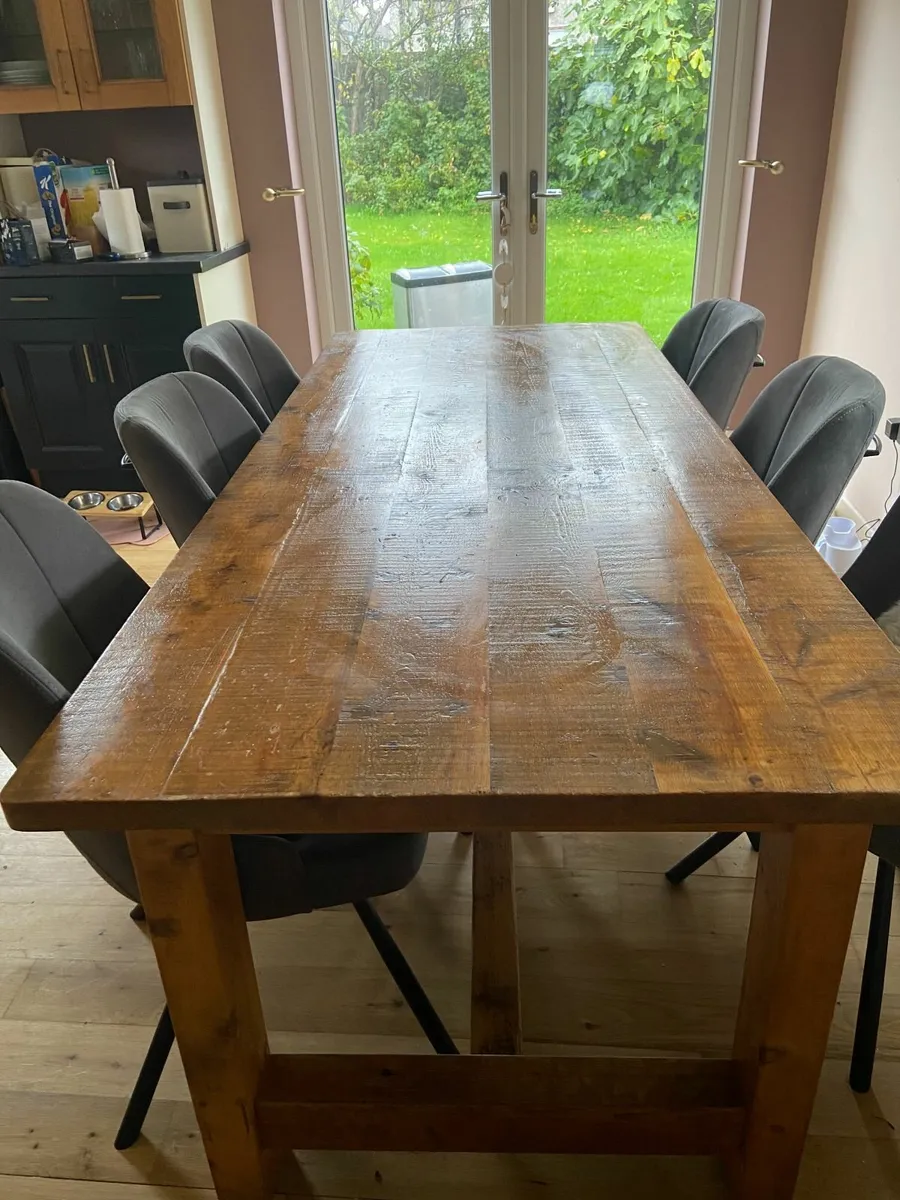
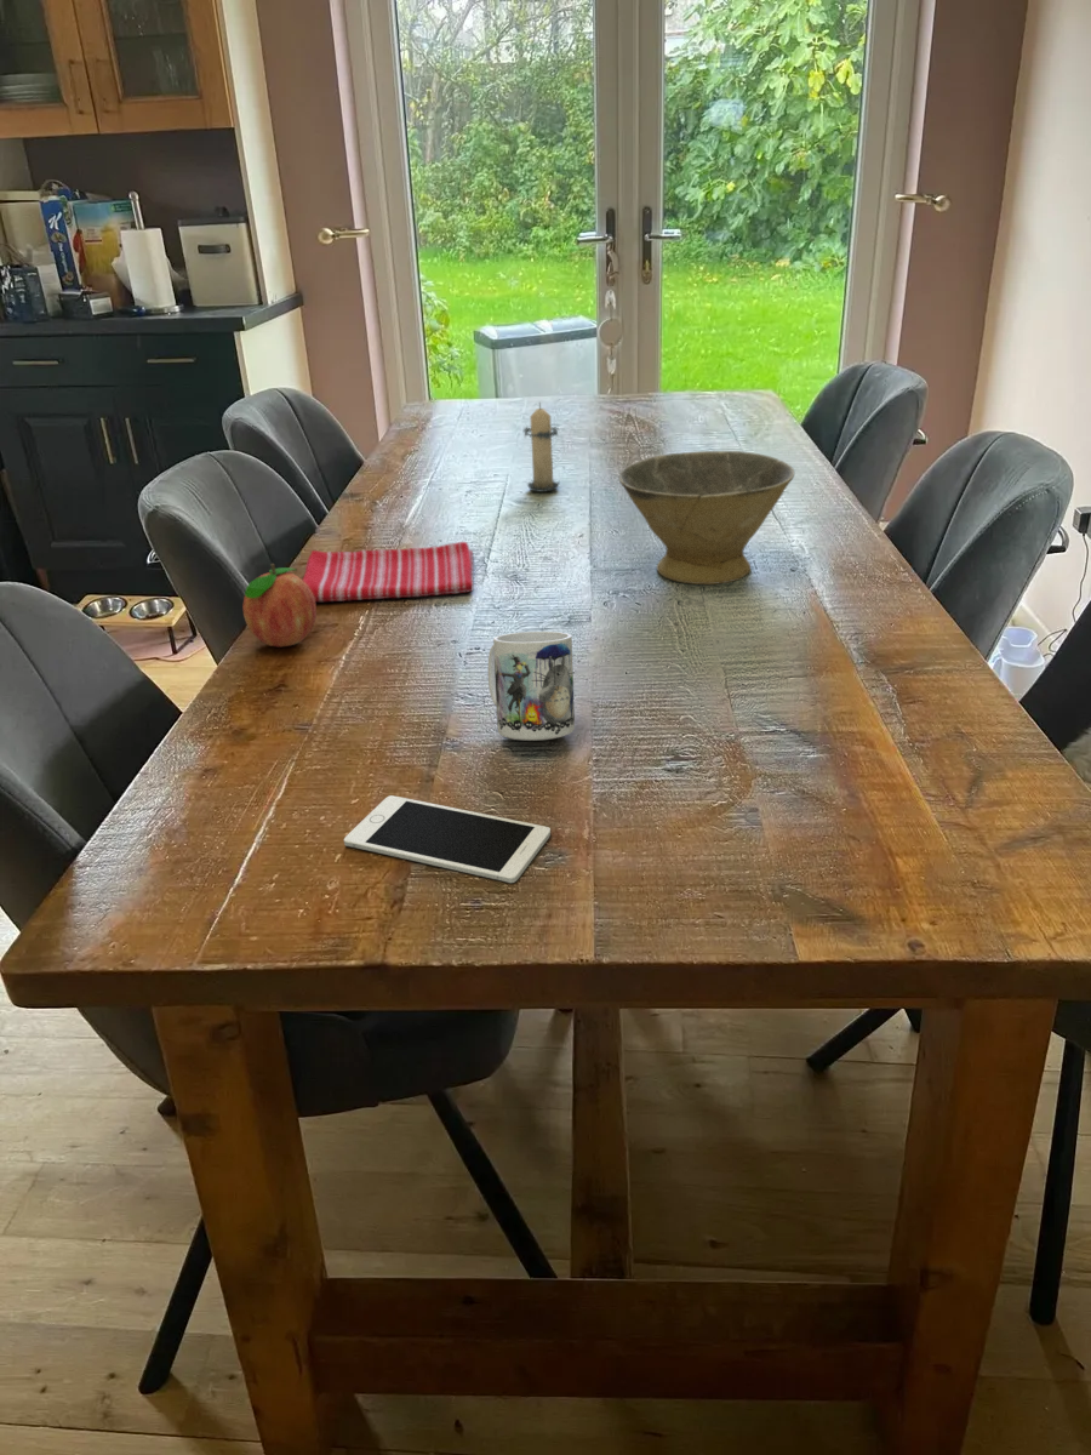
+ candle [522,401,562,493]
+ fruit [241,563,318,649]
+ dish towel [302,541,475,603]
+ bowl [618,450,795,586]
+ mug [487,630,576,769]
+ cell phone [343,794,552,884]
